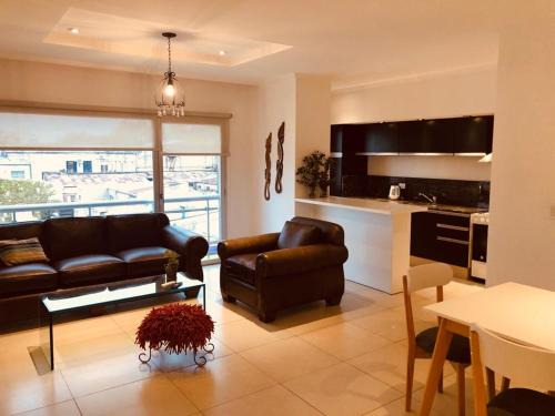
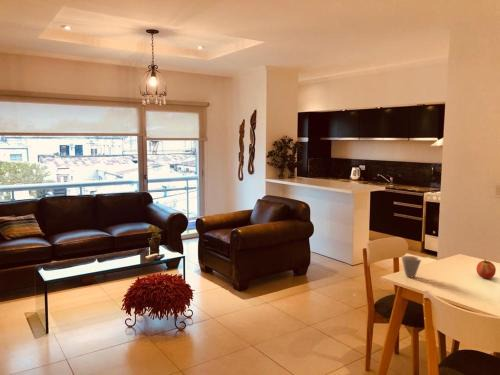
+ fruit [475,259,497,279]
+ cup [401,255,422,278]
